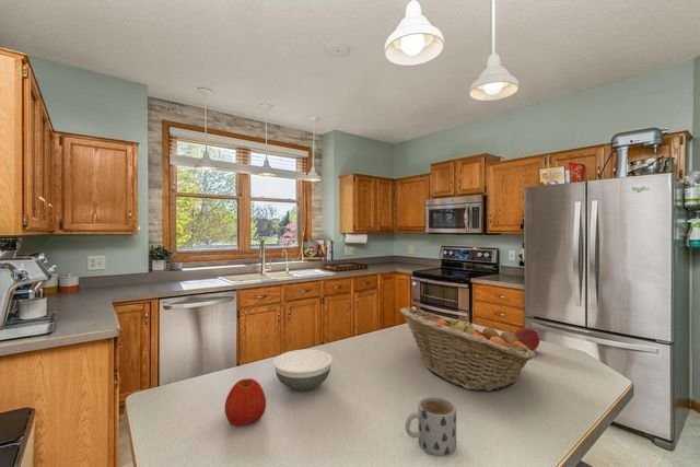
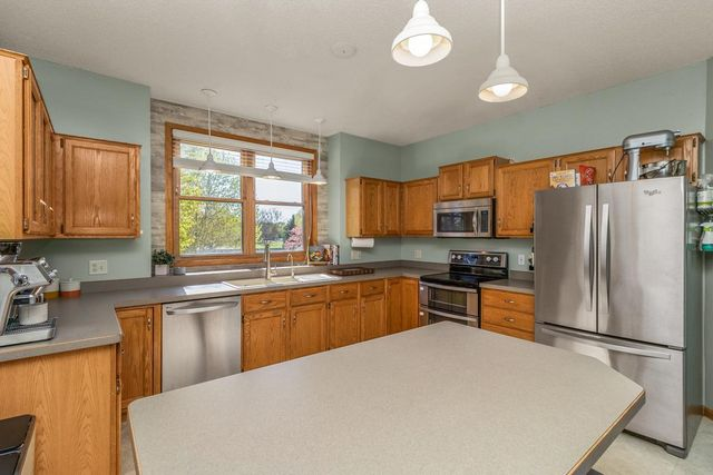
- apple [224,377,267,427]
- bowl [272,349,334,393]
- fruit basket [399,306,537,393]
- fruit [513,327,540,351]
- mug [405,396,457,457]
